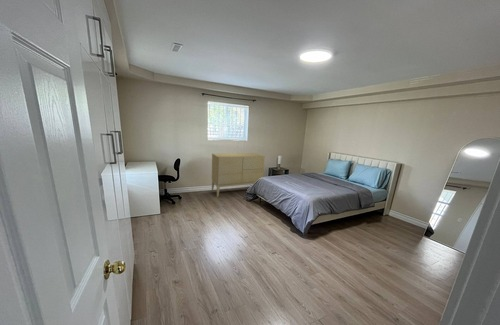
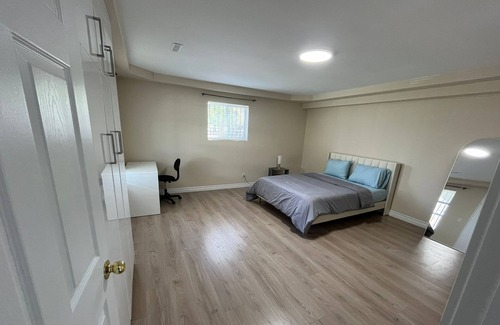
- sideboard [211,152,266,198]
